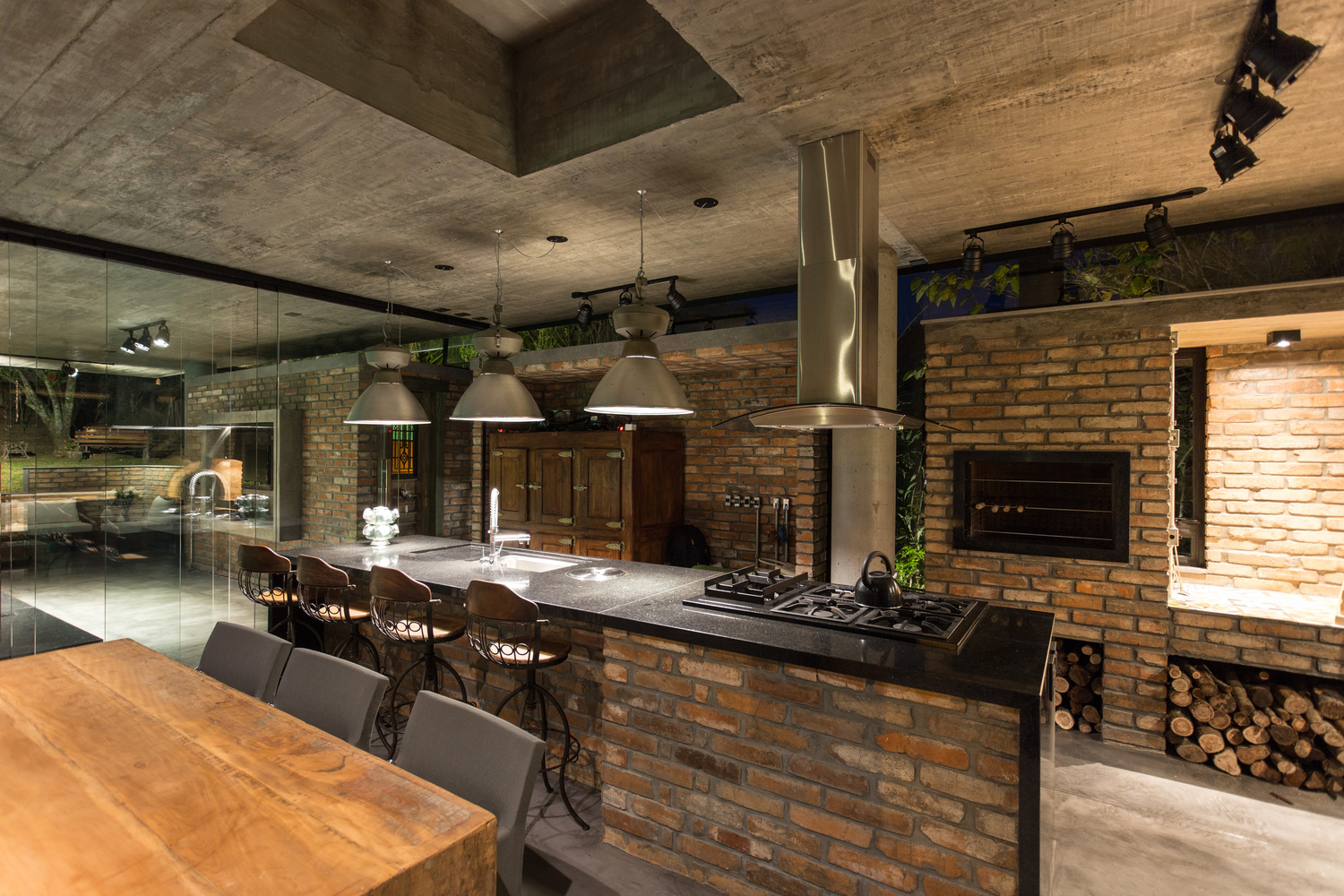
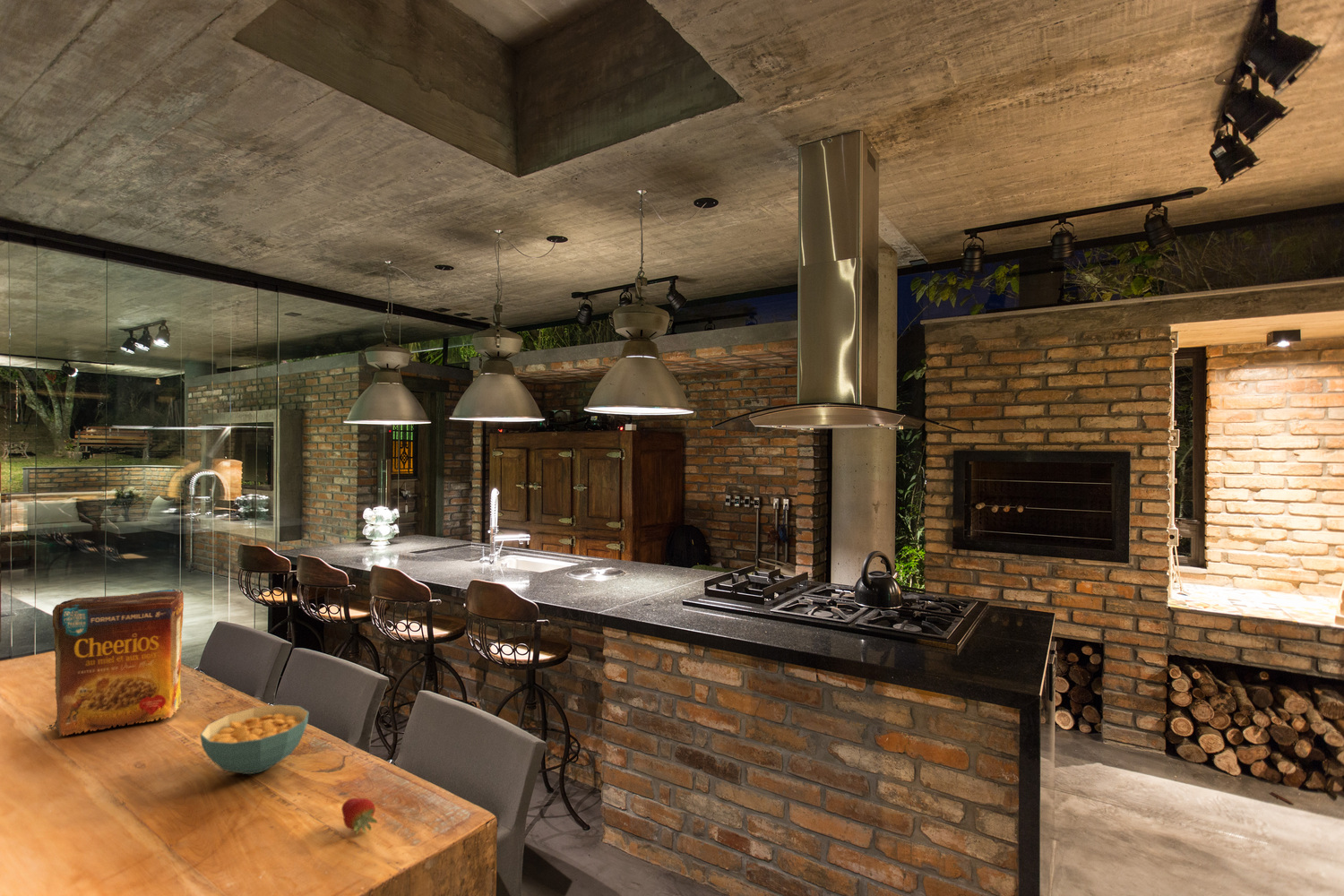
+ cereal box [45,589,190,737]
+ cereal bowl [199,704,310,775]
+ fruit [340,797,378,835]
